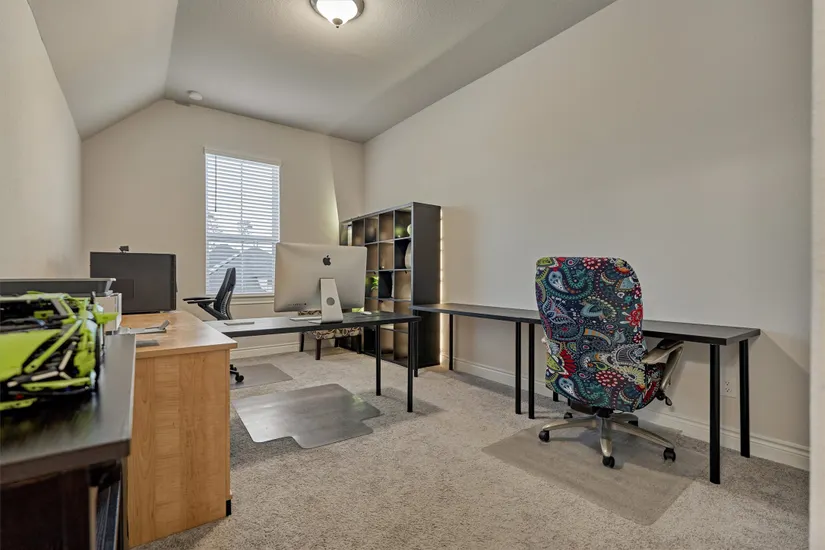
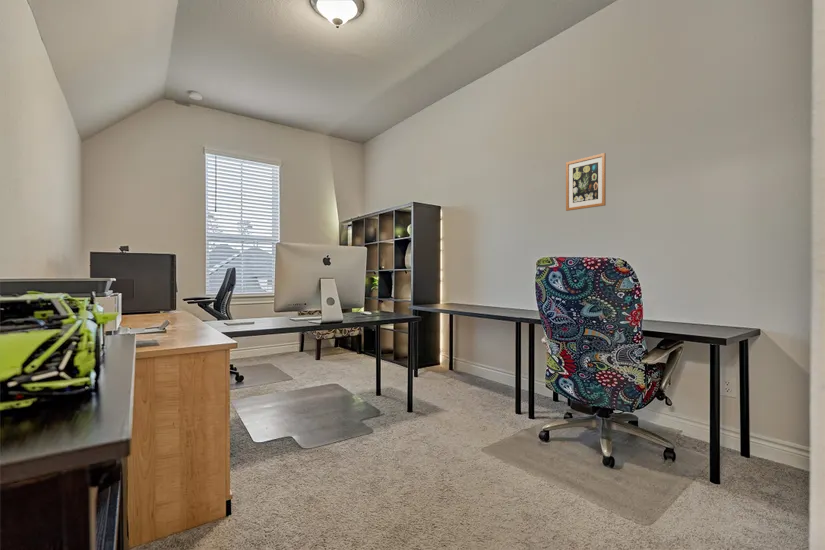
+ wall art [565,152,607,212]
